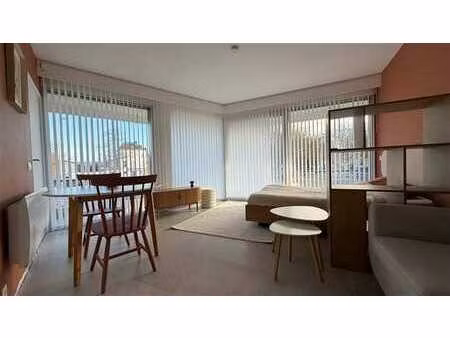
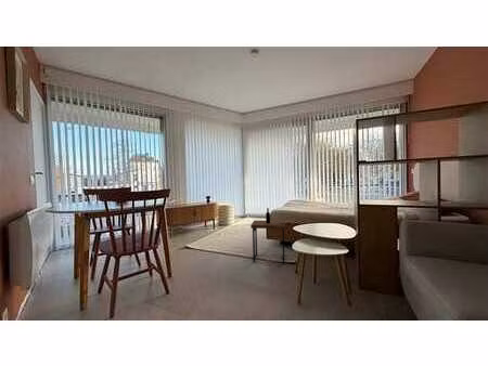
+ side table [249,207,286,264]
